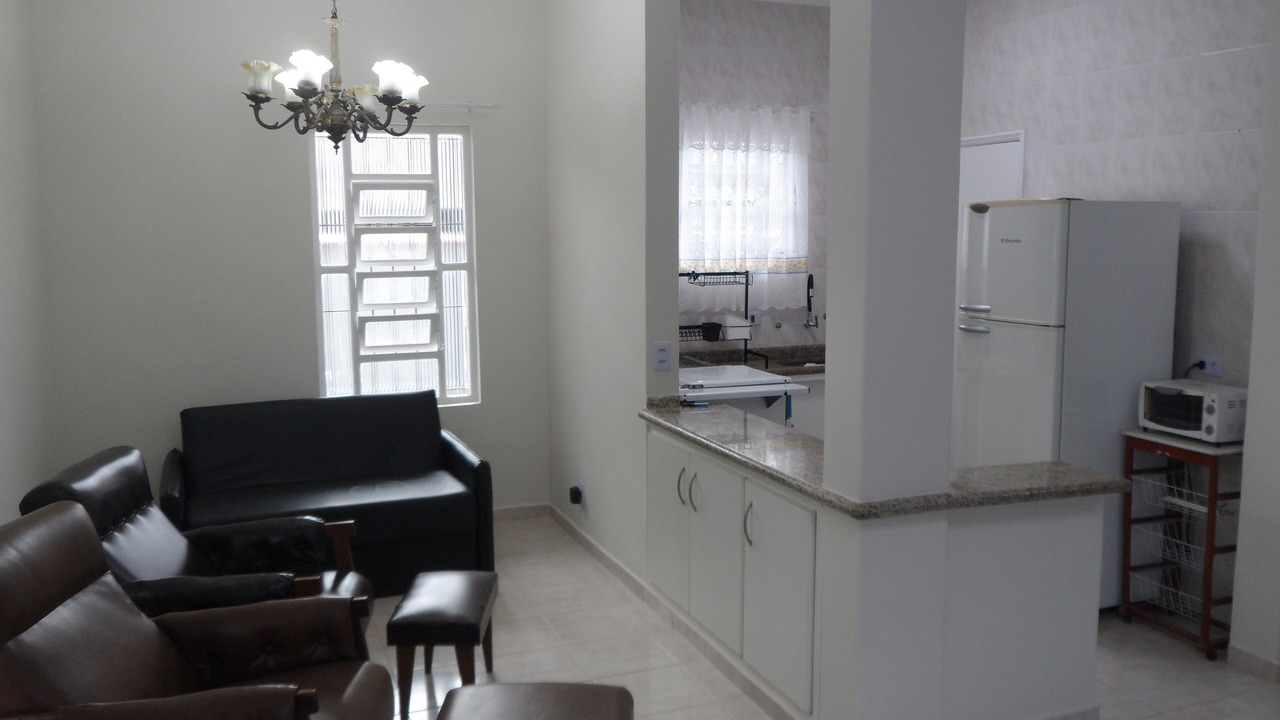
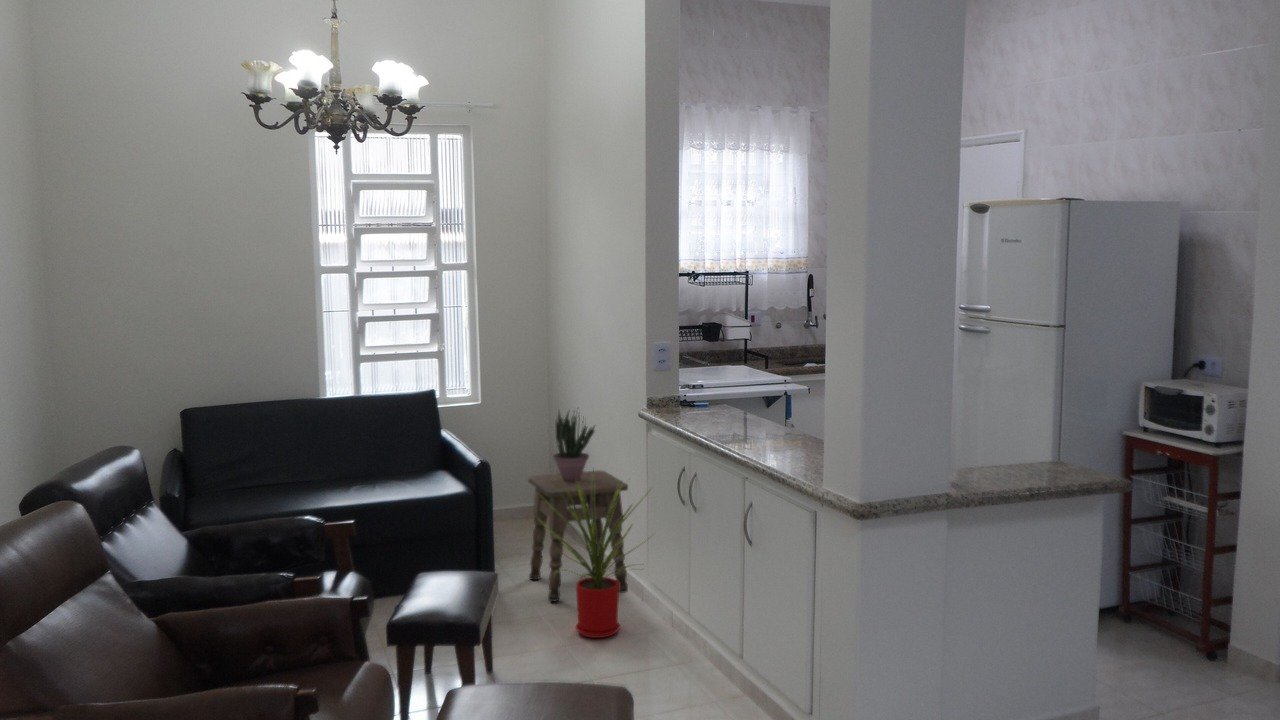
+ potted plant [552,408,597,482]
+ side table [527,469,629,602]
+ house plant [536,466,656,639]
